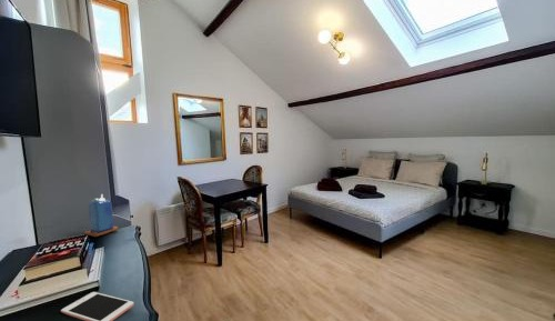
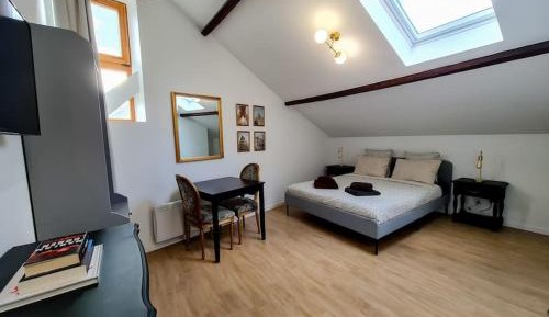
- candle [82,193,119,238]
- cell phone [60,291,134,321]
